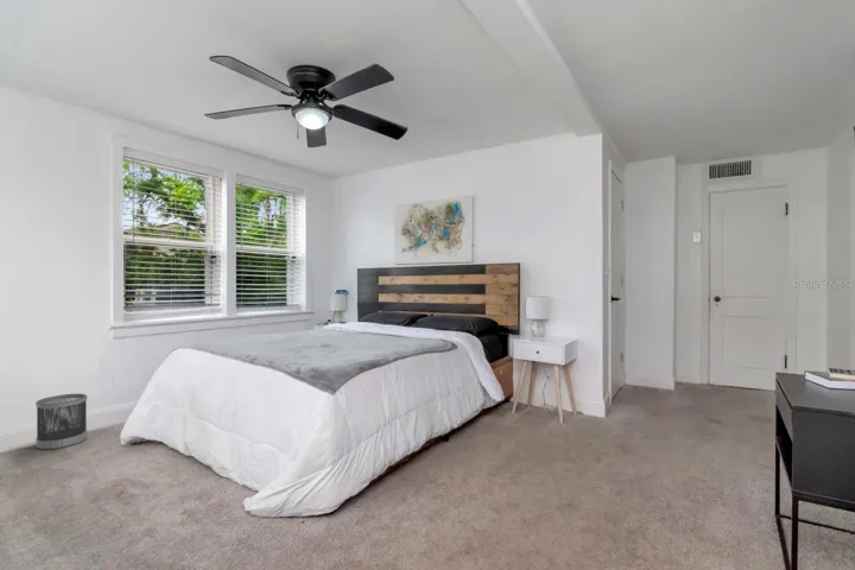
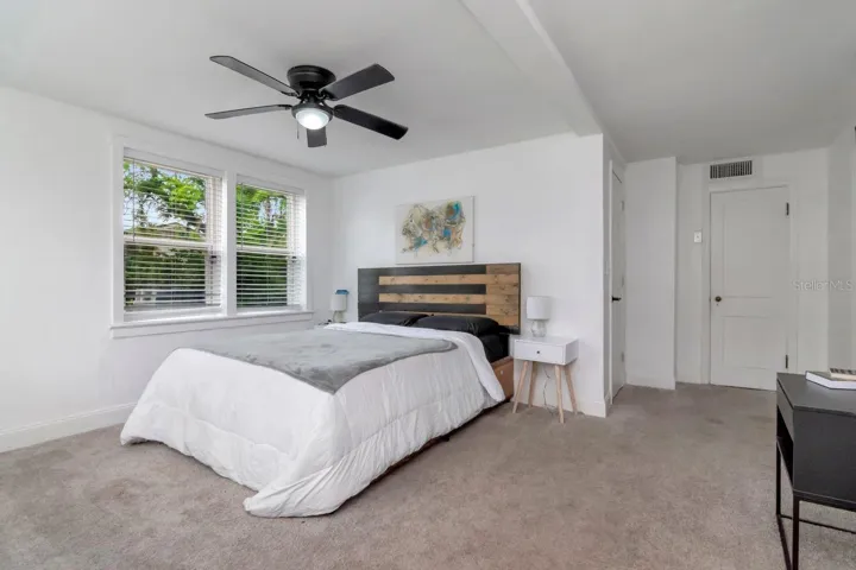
- wastebasket [34,393,88,451]
